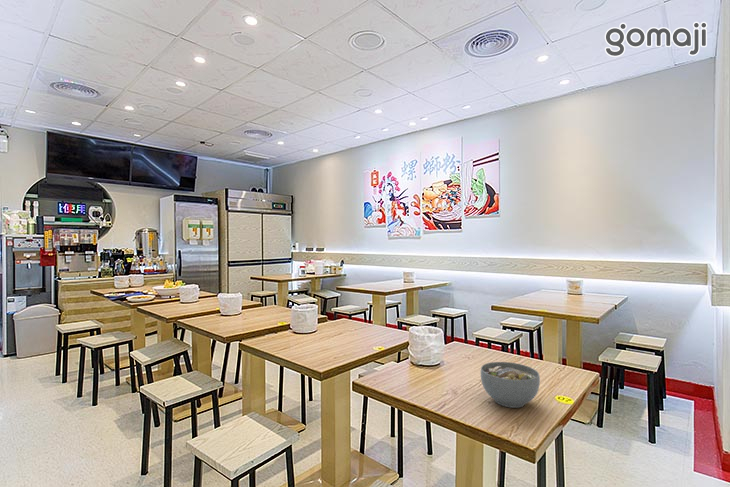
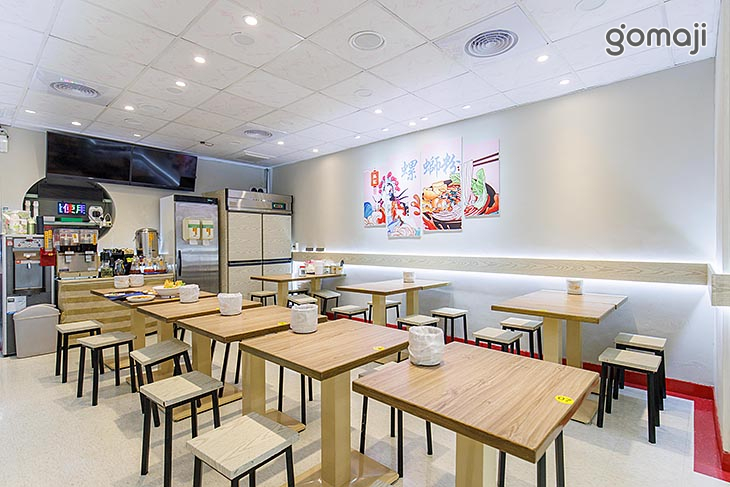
- soup bowl [479,361,541,409]
